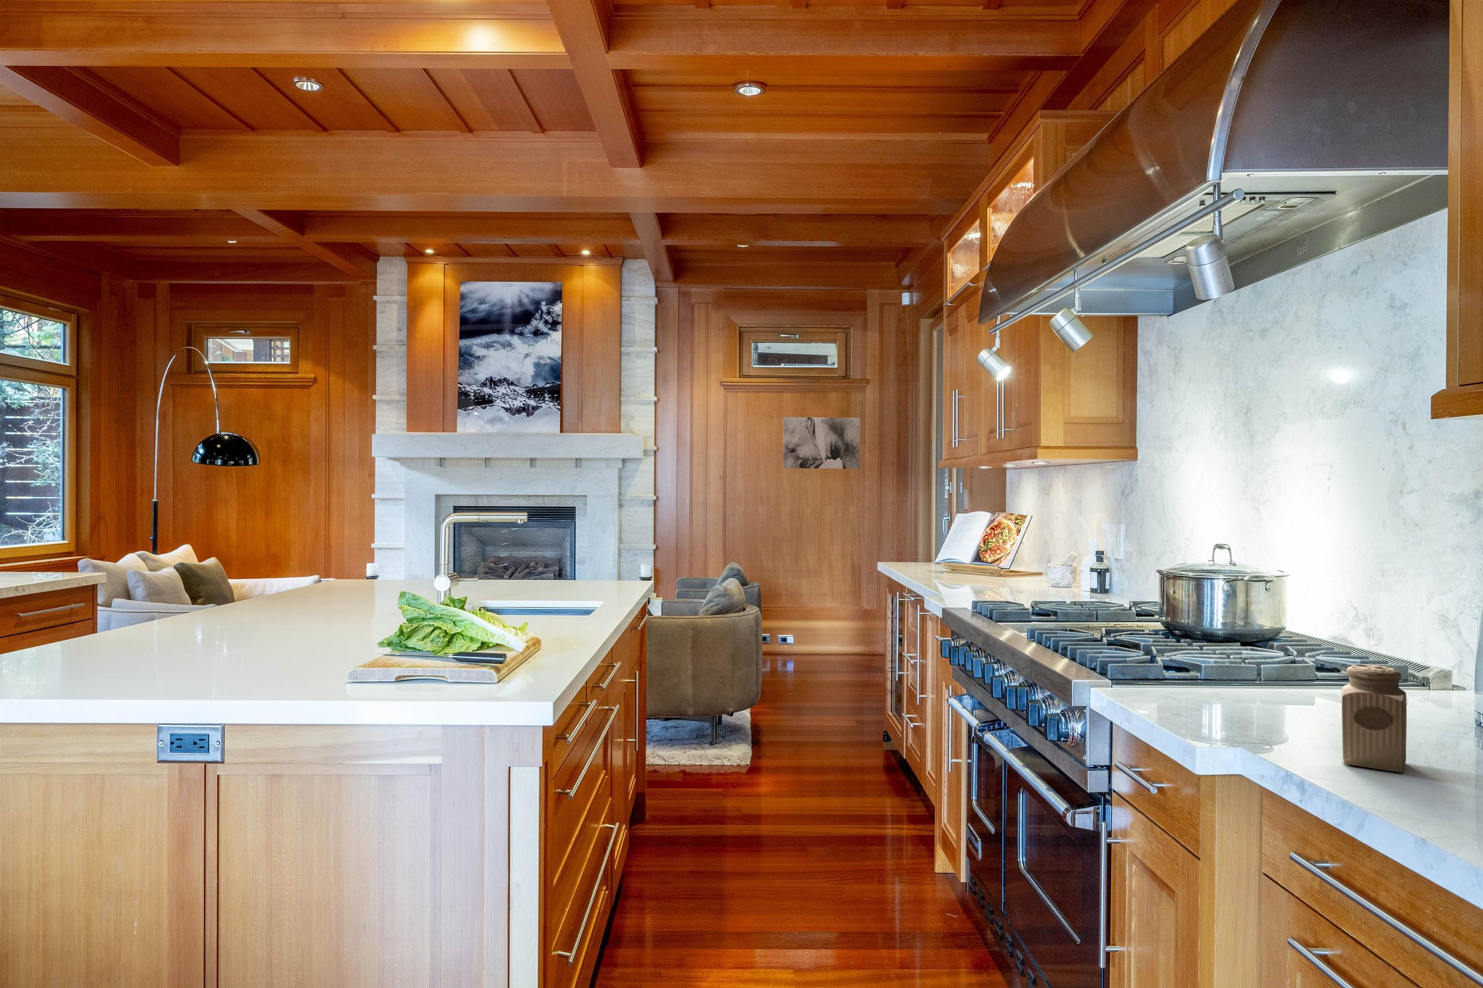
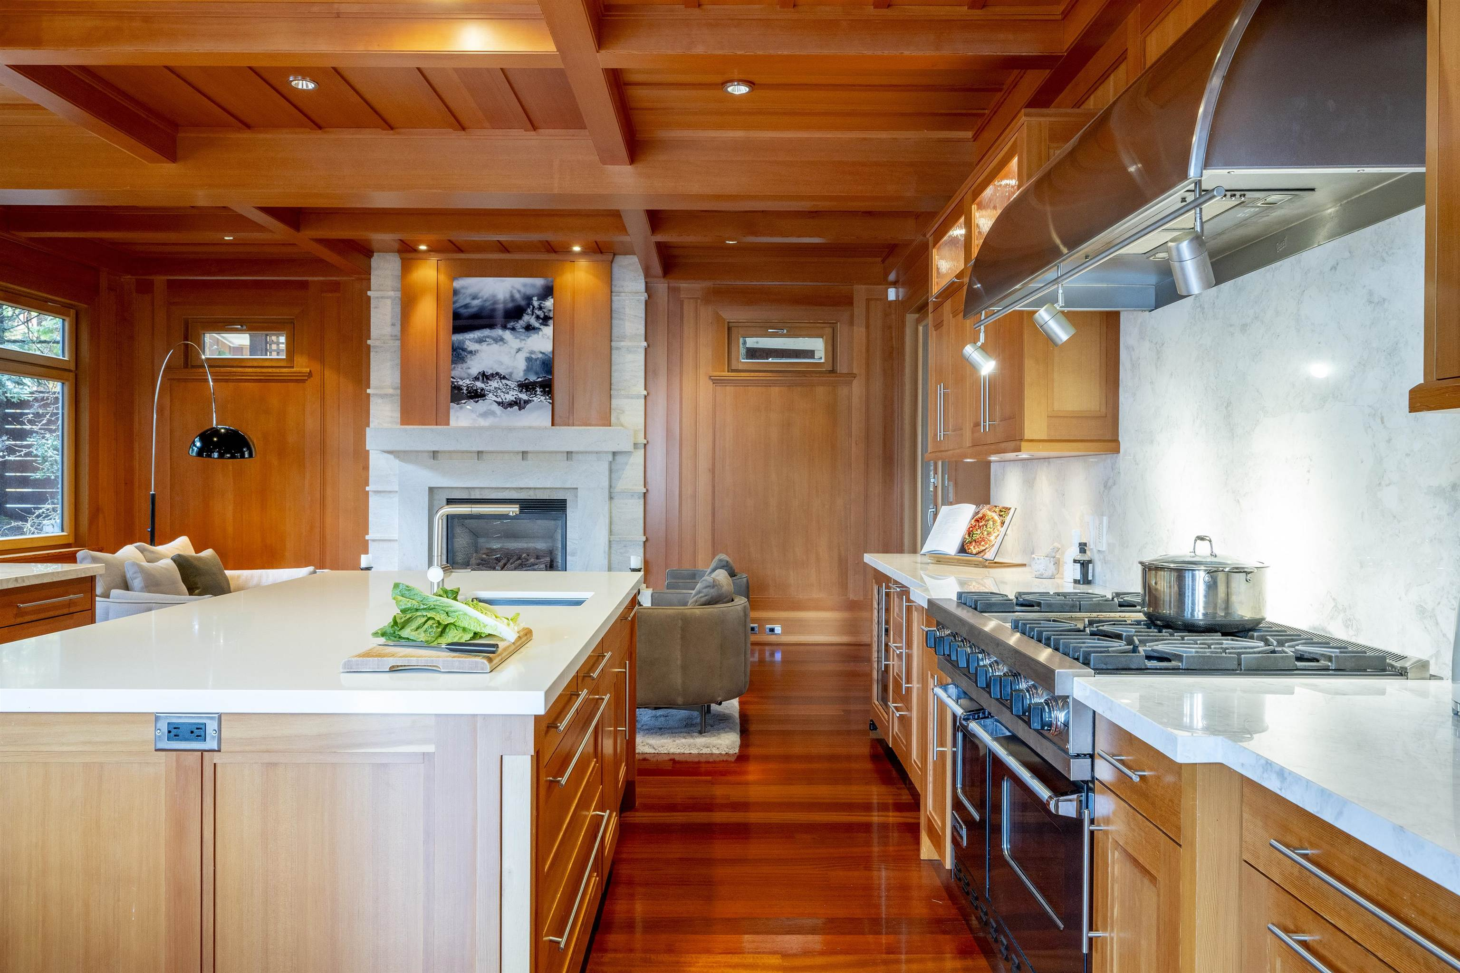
- salt shaker [1341,664,1407,773]
- wall art [782,417,861,470]
